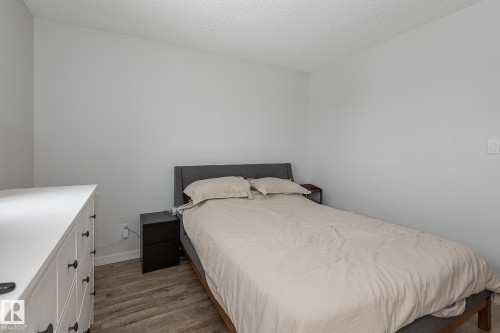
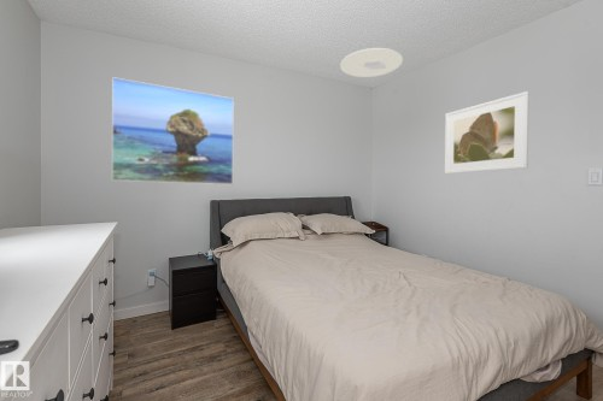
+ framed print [444,90,531,175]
+ ceiling light [339,47,404,78]
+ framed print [111,76,235,185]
